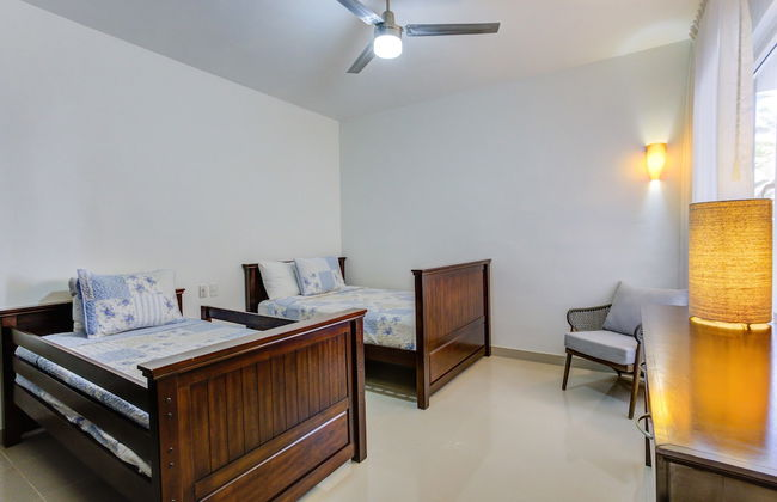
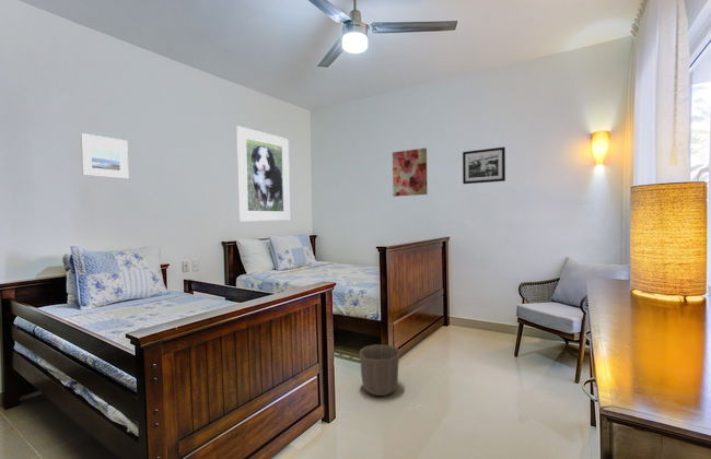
+ waste basket [359,343,400,397]
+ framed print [235,125,291,222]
+ picture frame [462,146,506,185]
+ wall art [392,146,429,198]
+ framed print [80,132,129,179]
